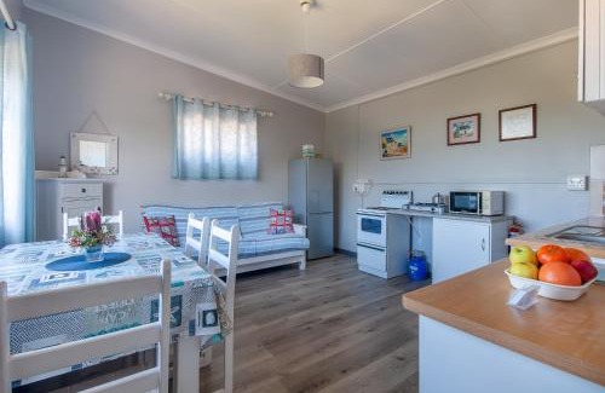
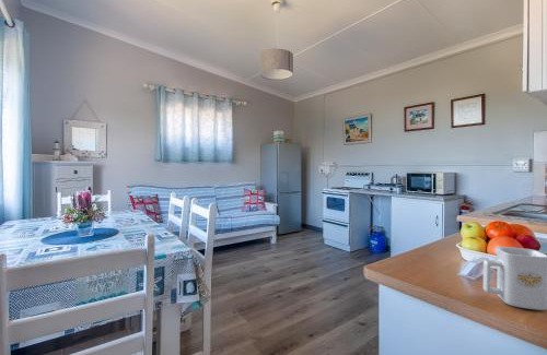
+ mug [482,246,547,311]
